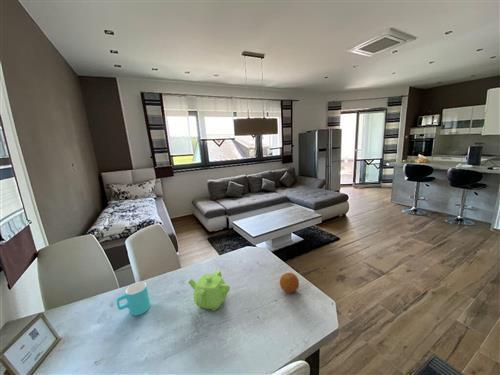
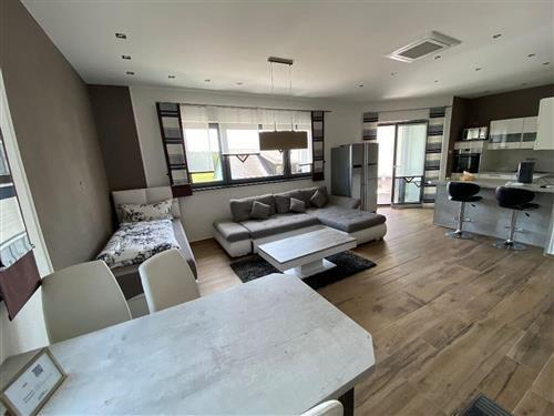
- fruit [279,272,300,294]
- teapot [187,269,231,312]
- cup [116,281,151,317]
